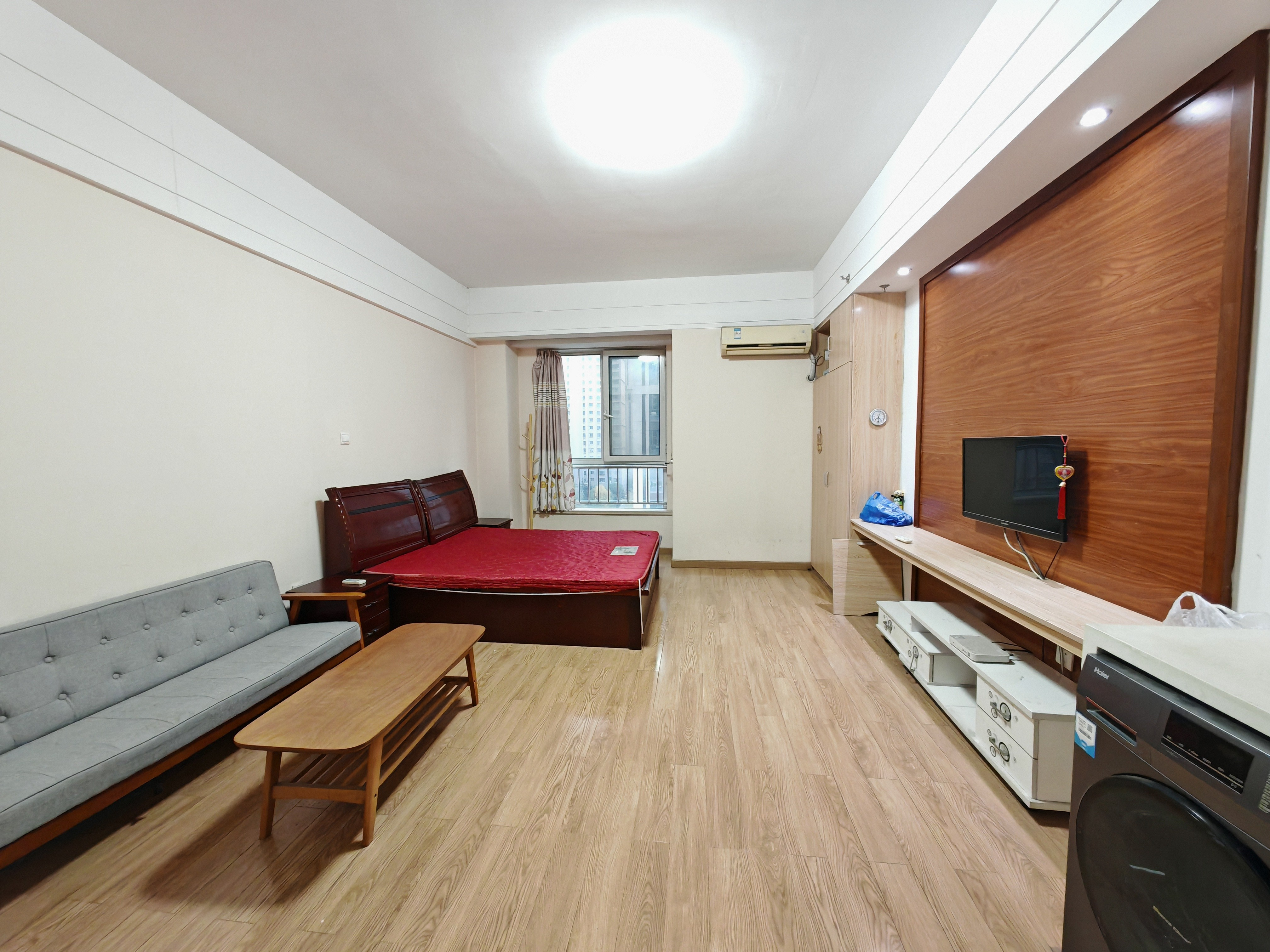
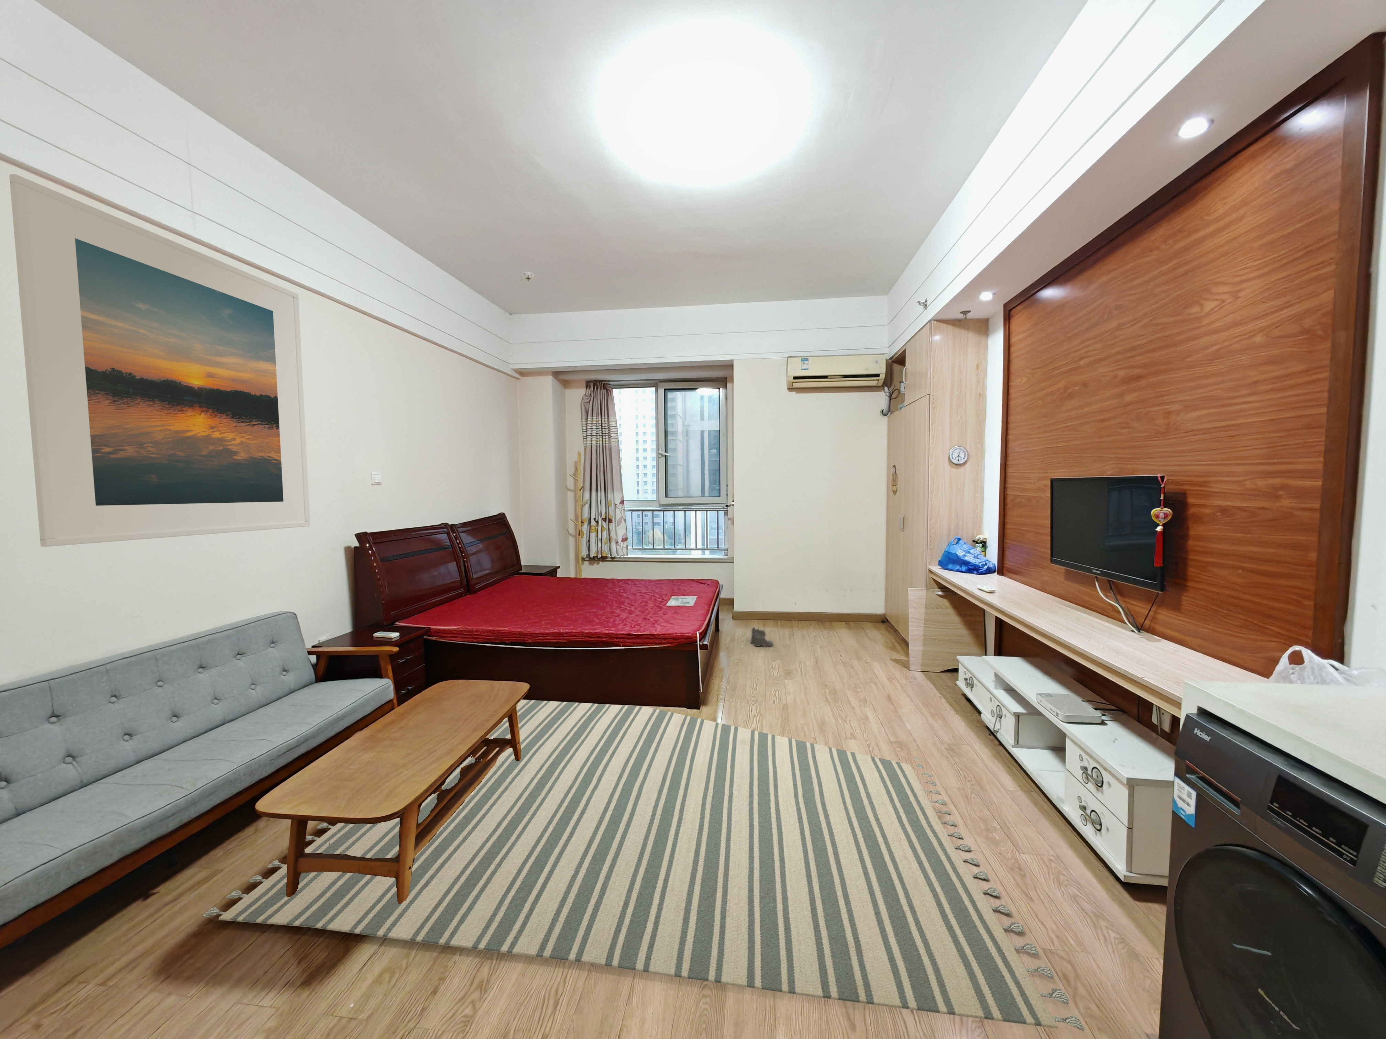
+ boots [750,626,774,648]
+ rug [202,700,1085,1031]
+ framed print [9,174,311,547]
+ smoke detector [519,272,536,282]
